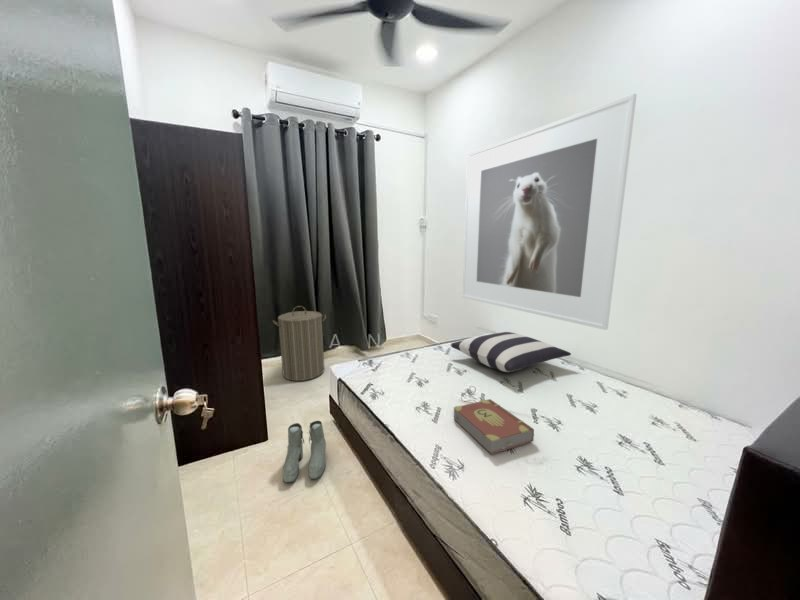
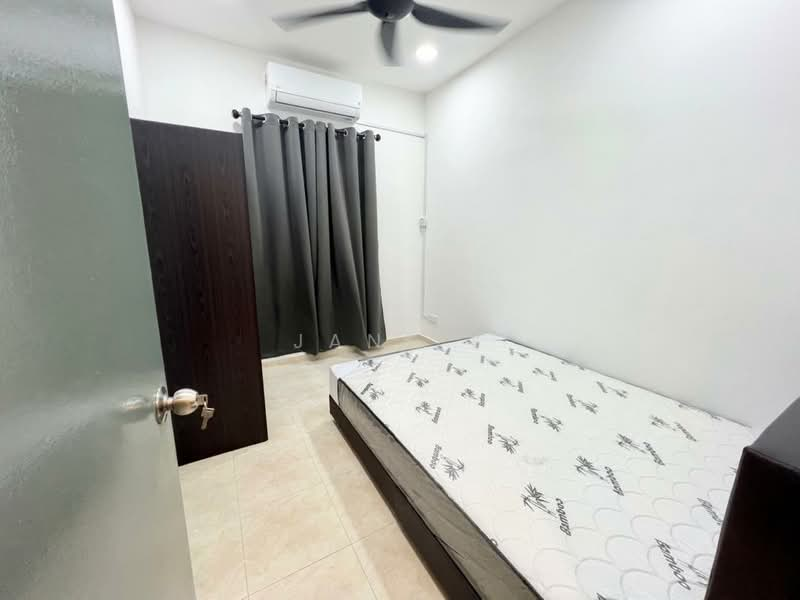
- book [453,385,535,455]
- laundry hamper [272,305,327,382]
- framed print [462,92,638,331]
- boots [282,420,327,484]
- pillow [449,331,572,373]
